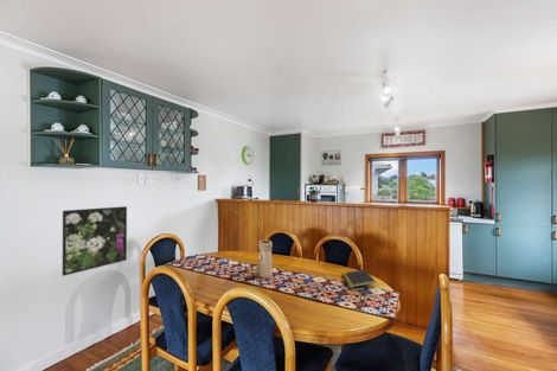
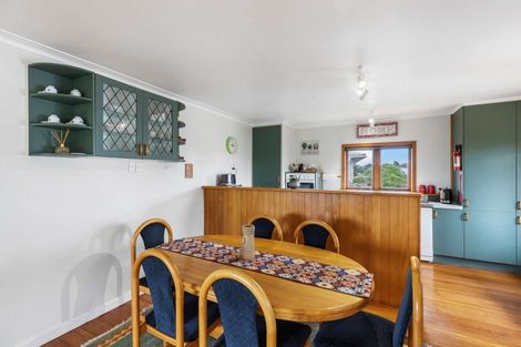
- notepad [340,268,377,289]
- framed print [62,205,128,277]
